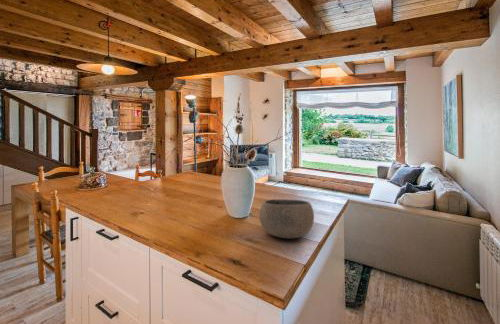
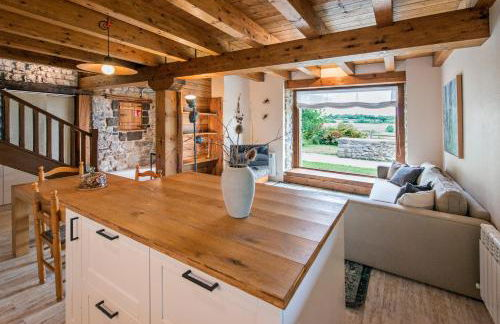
- bowl [258,198,315,239]
